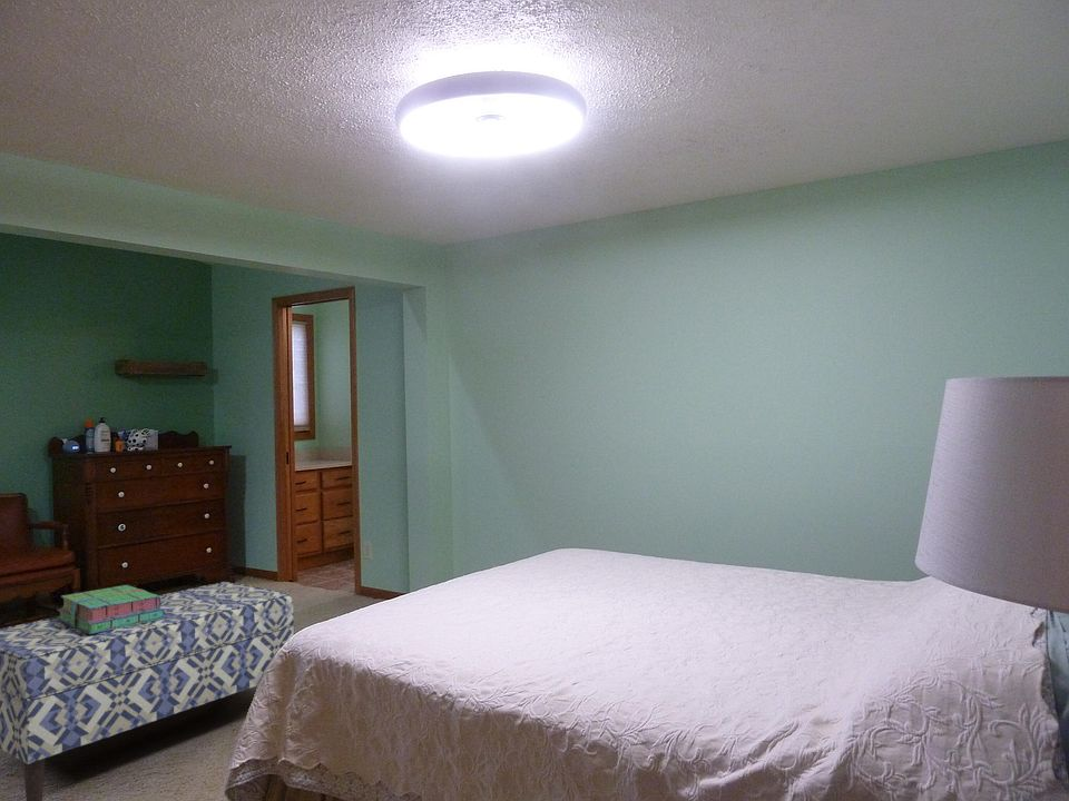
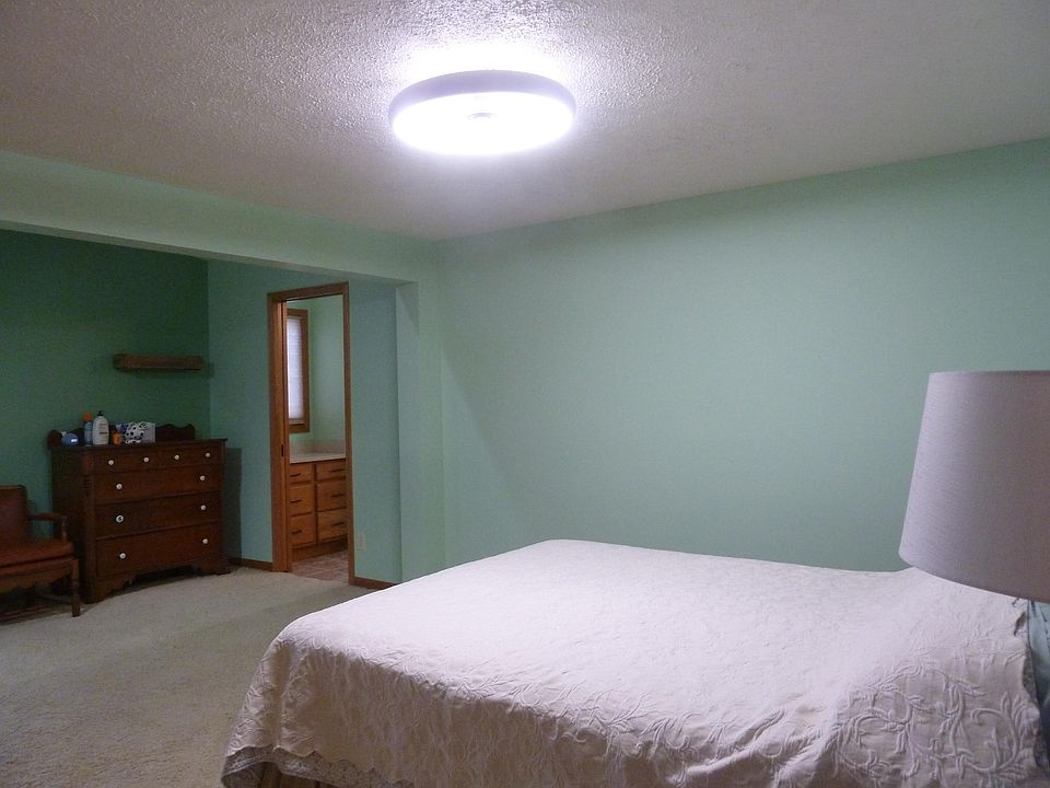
- stack of books [56,584,165,634]
- bench [0,581,295,801]
